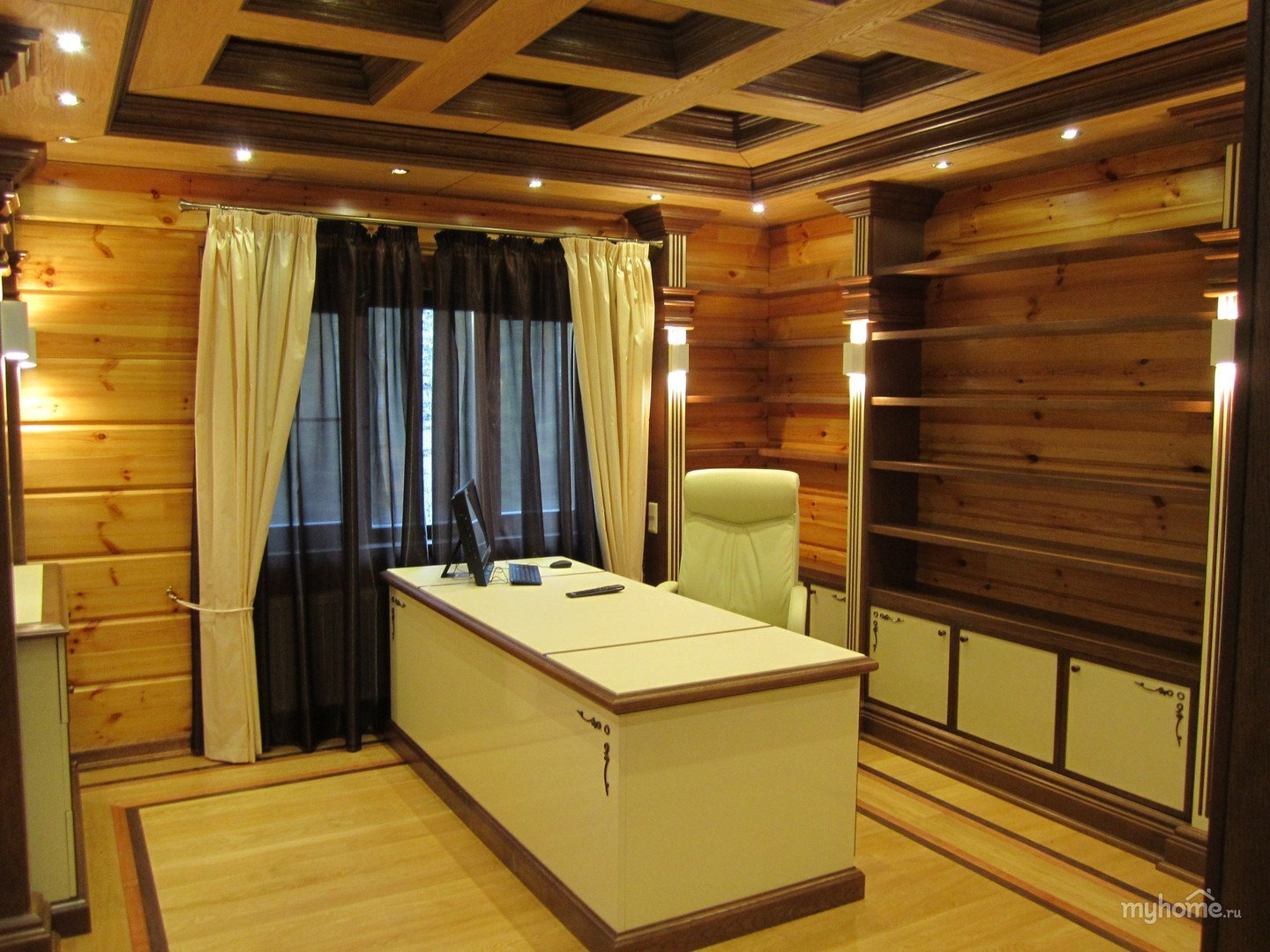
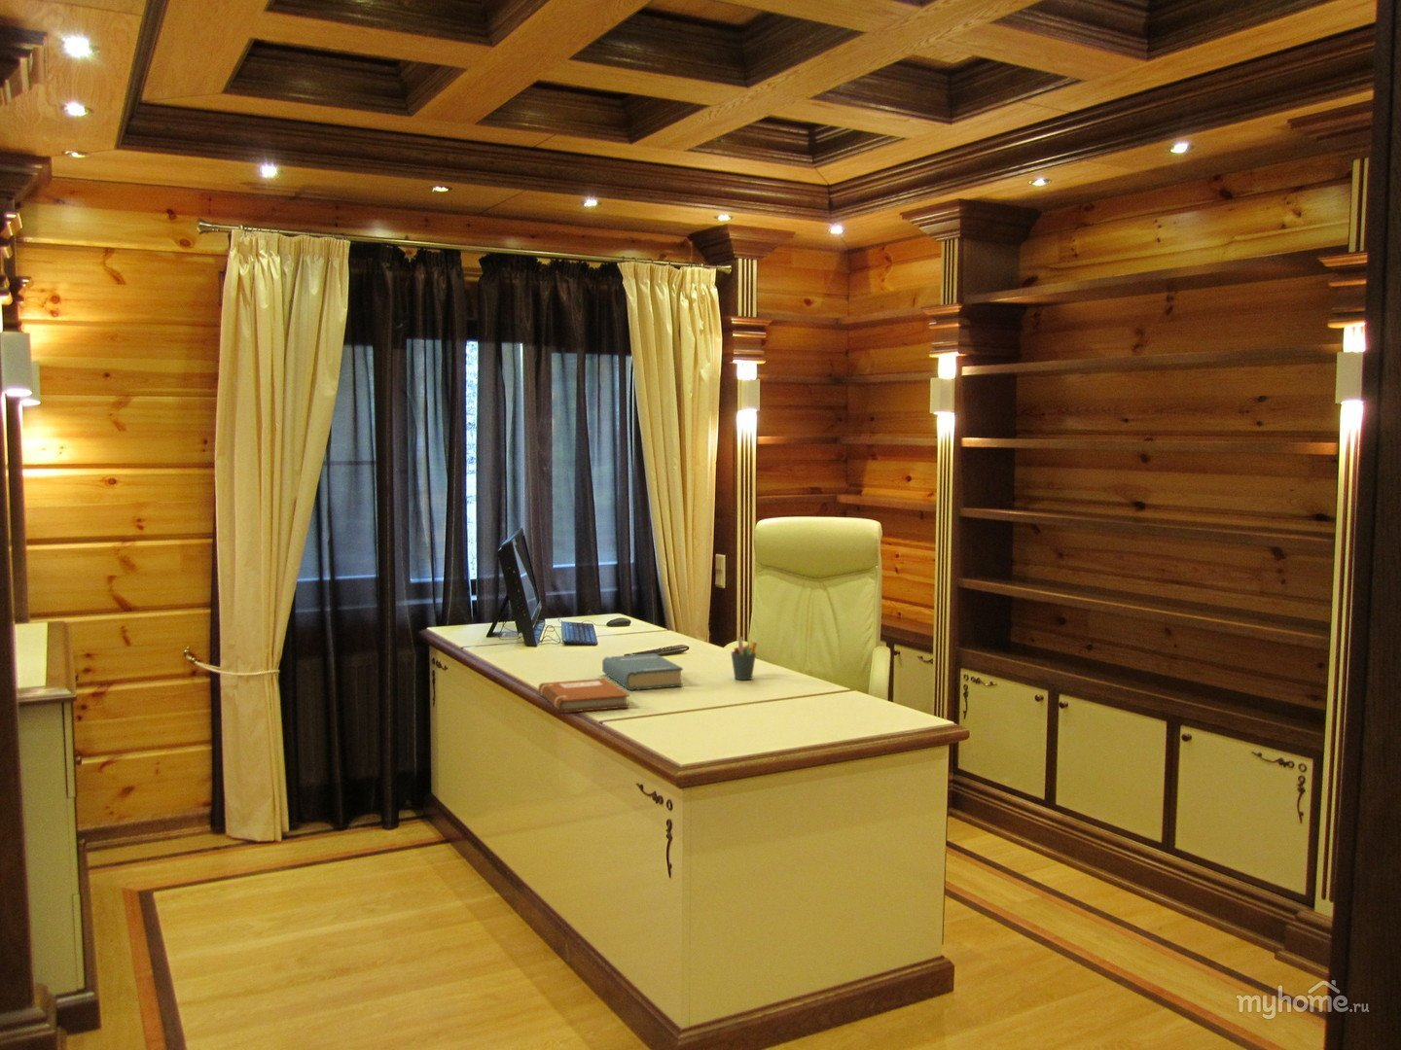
+ hardback book [601,652,684,692]
+ notebook [537,677,630,714]
+ pen holder [729,635,758,681]
